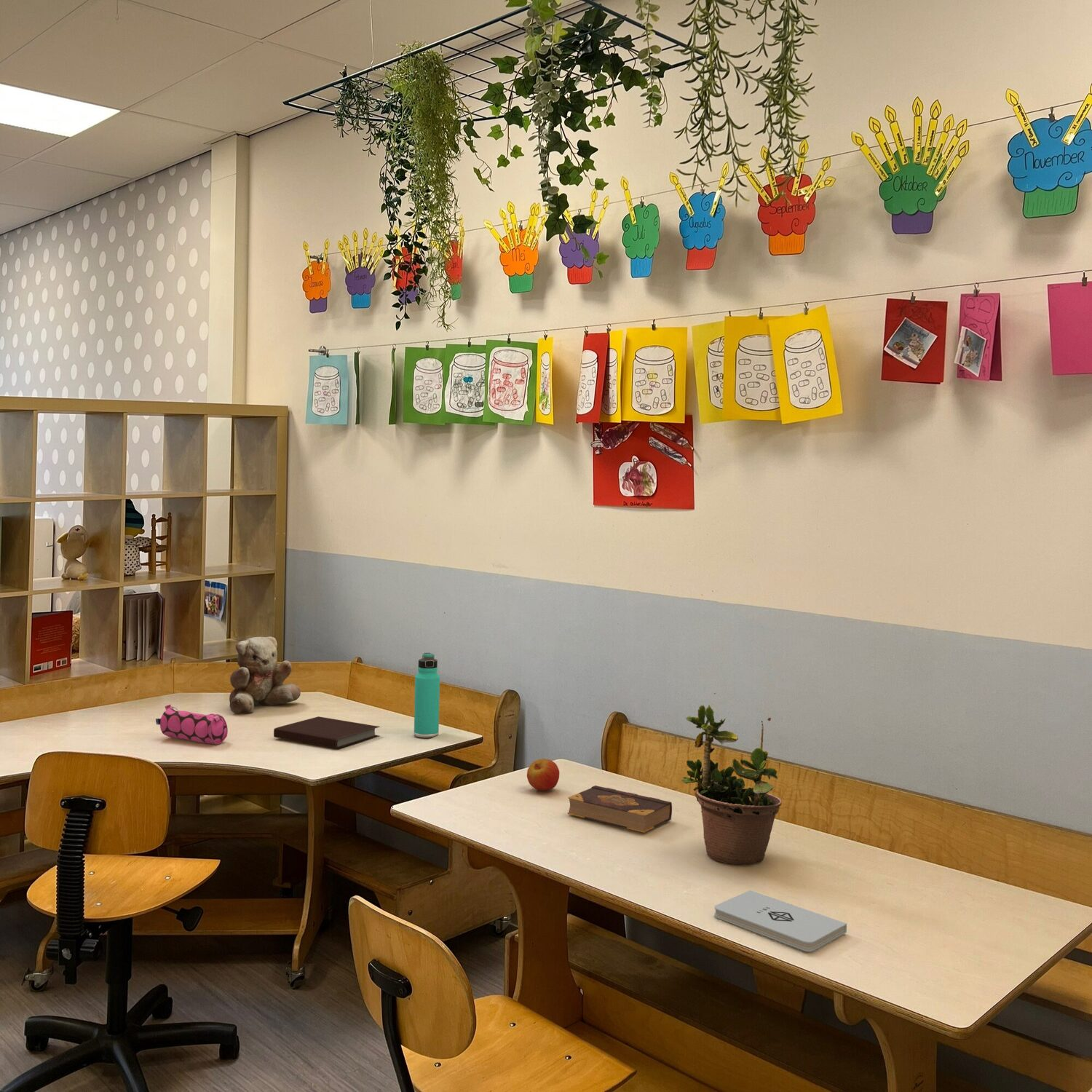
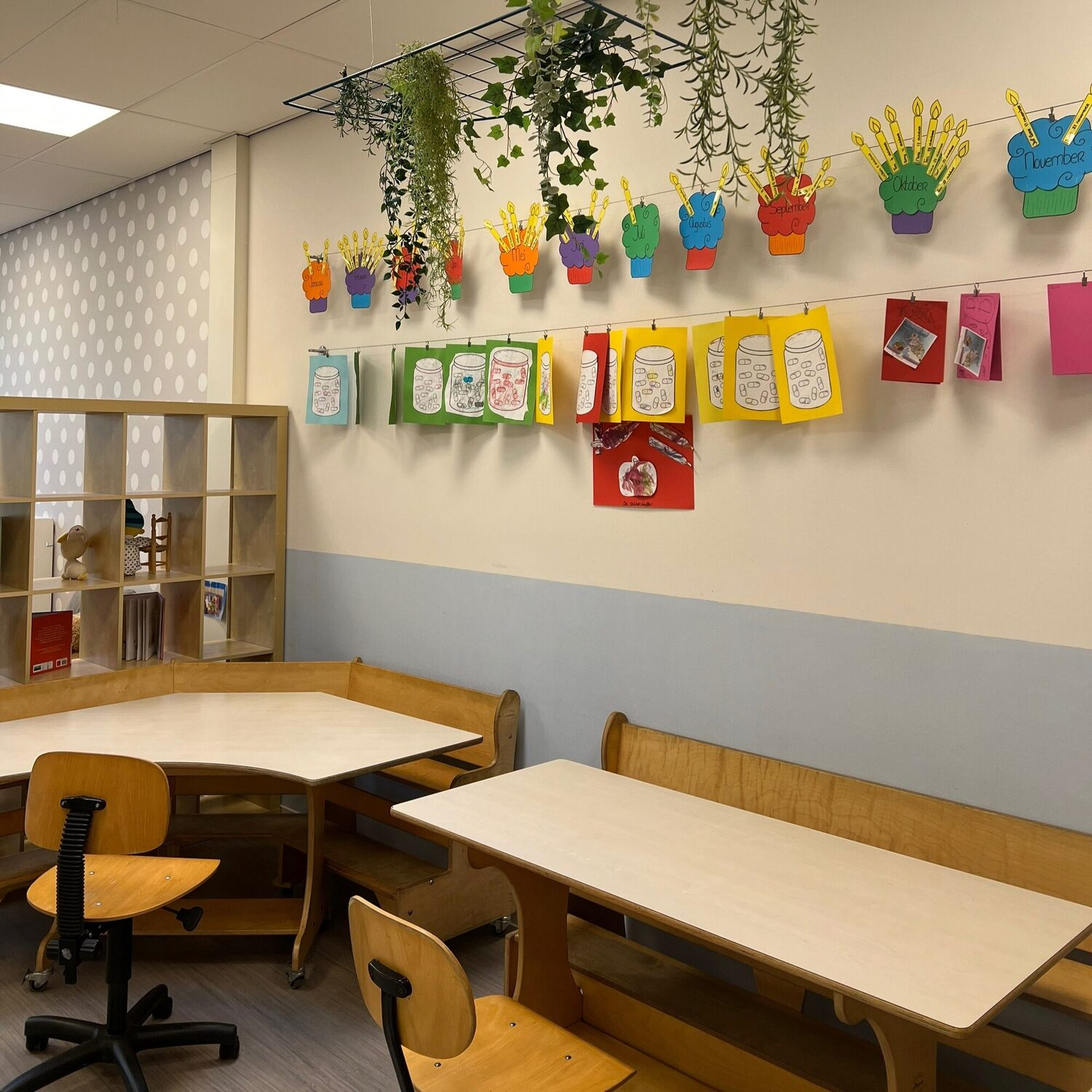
- notebook [273,716,381,749]
- potted plant [681,692,783,866]
- book [567,785,673,834]
- apple [526,758,560,791]
- notepad [713,890,847,952]
- pencil case [155,703,229,745]
- teddy bear [229,636,301,714]
- thermos bottle [414,652,440,739]
